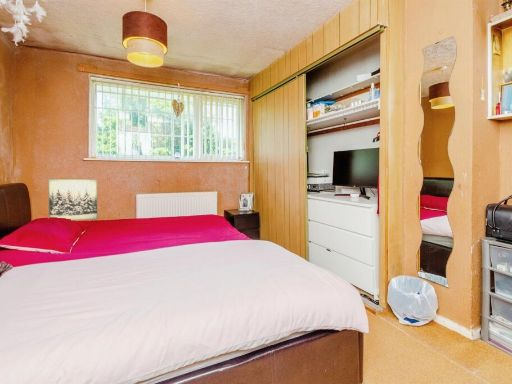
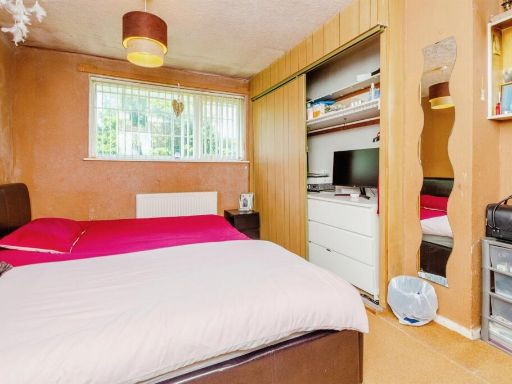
- wall art [47,177,99,221]
